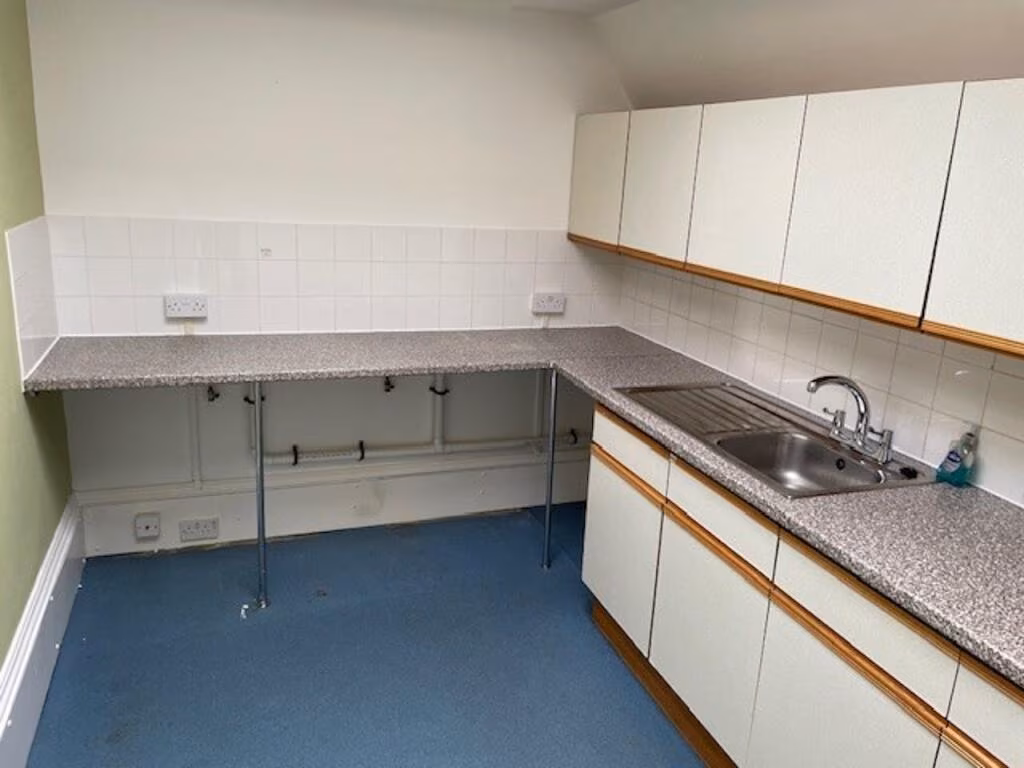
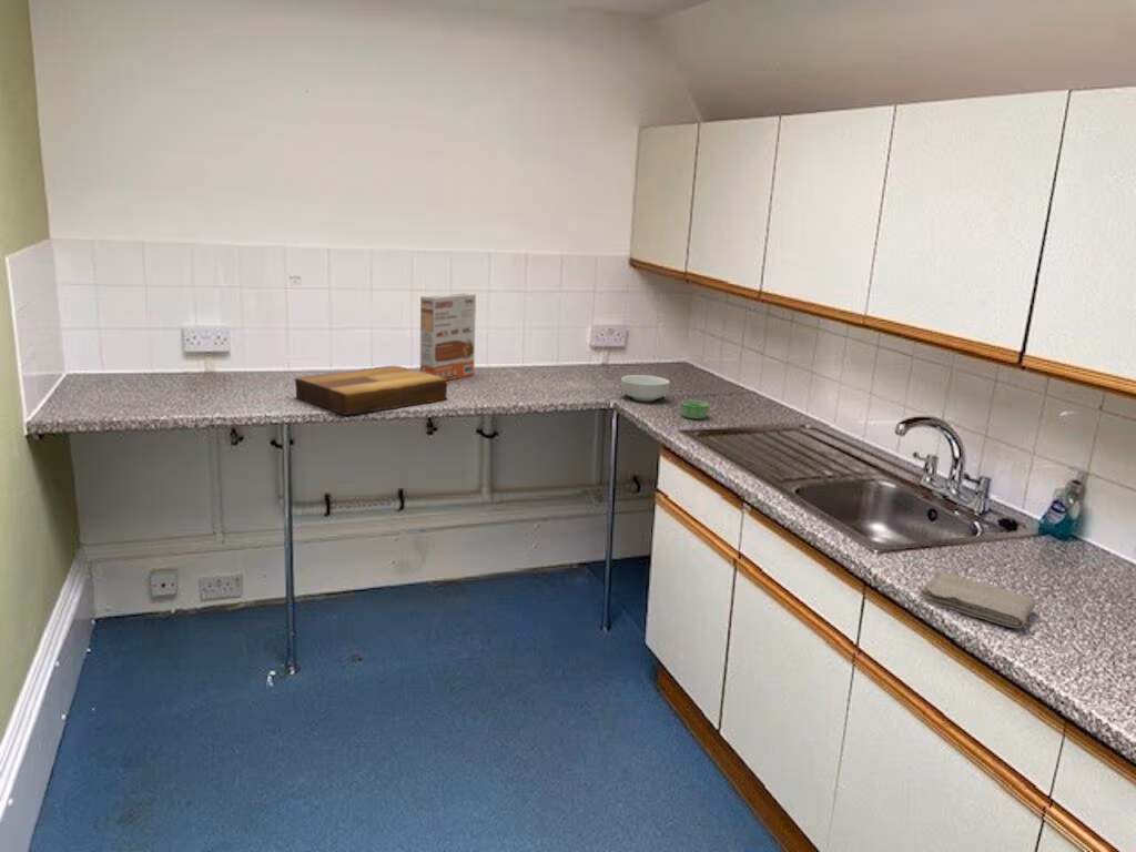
+ ramekin [680,399,710,419]
+ washcloth [920,571,1036,629]
+ cutting board [294,364,448,416]
+ cereal box [419,292,477,382]
+ cereal bowl [620,374,671,403]
